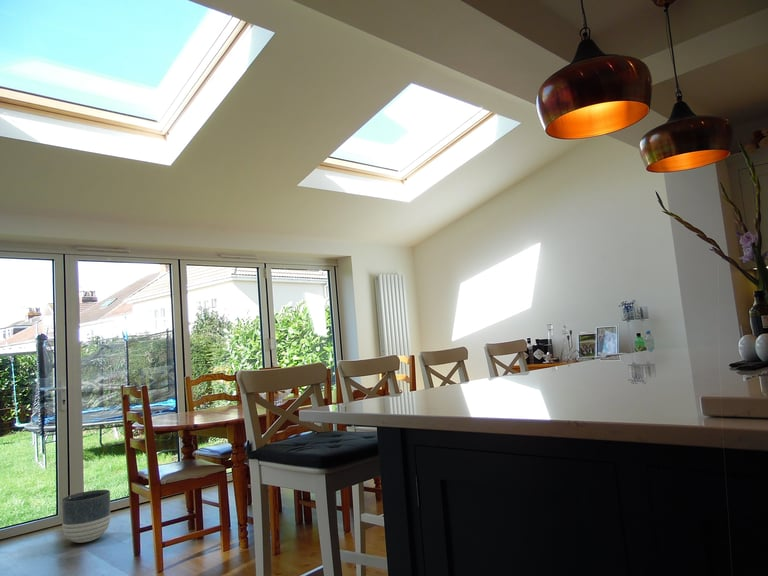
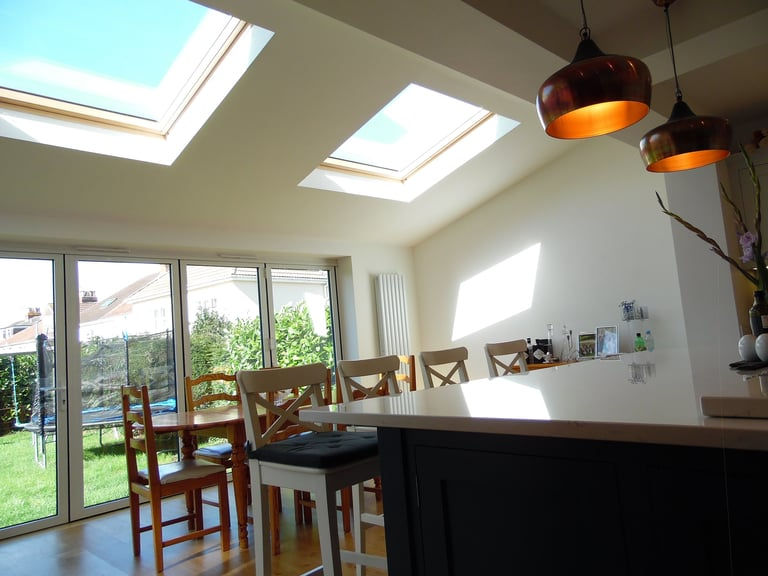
- planter [61,489,111,544]
